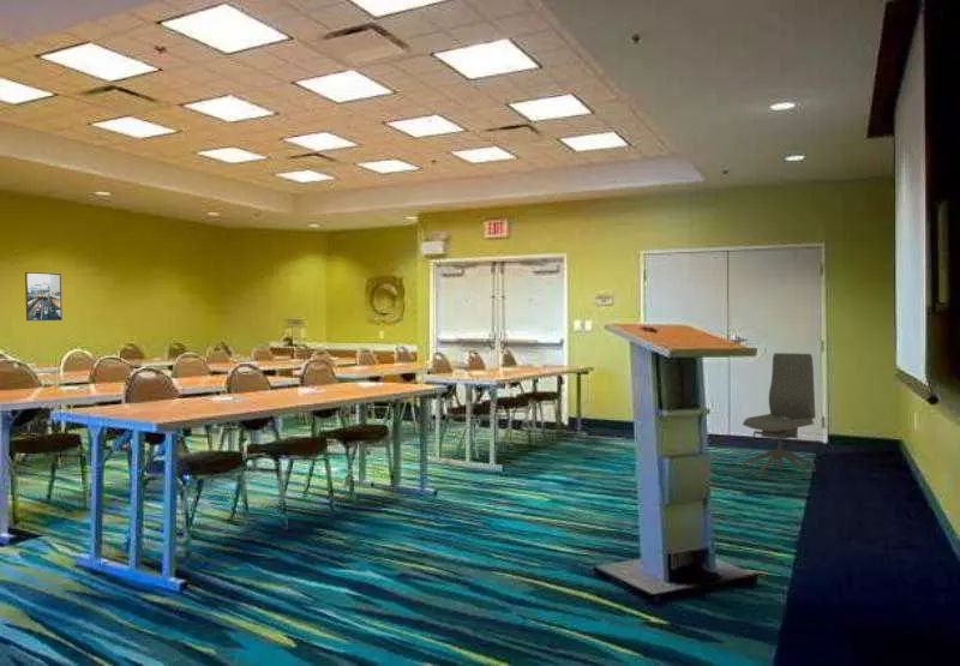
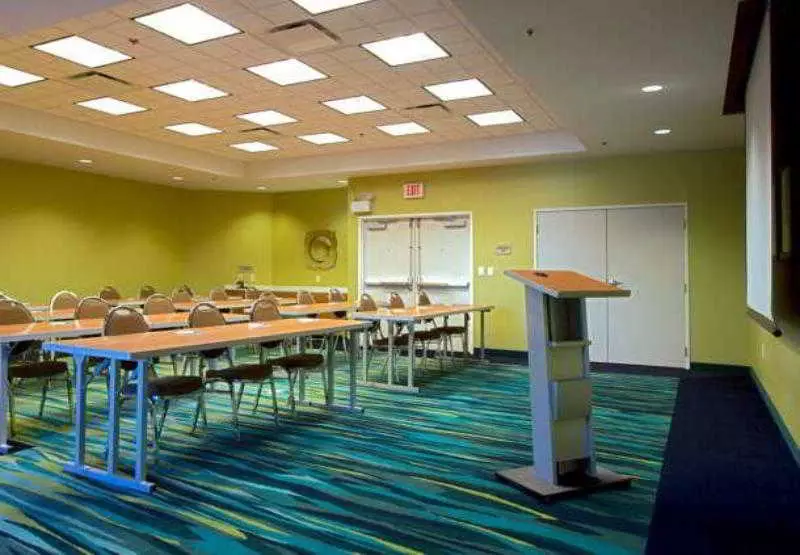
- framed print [24,271,64,322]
- chair [740,352,817,481]
